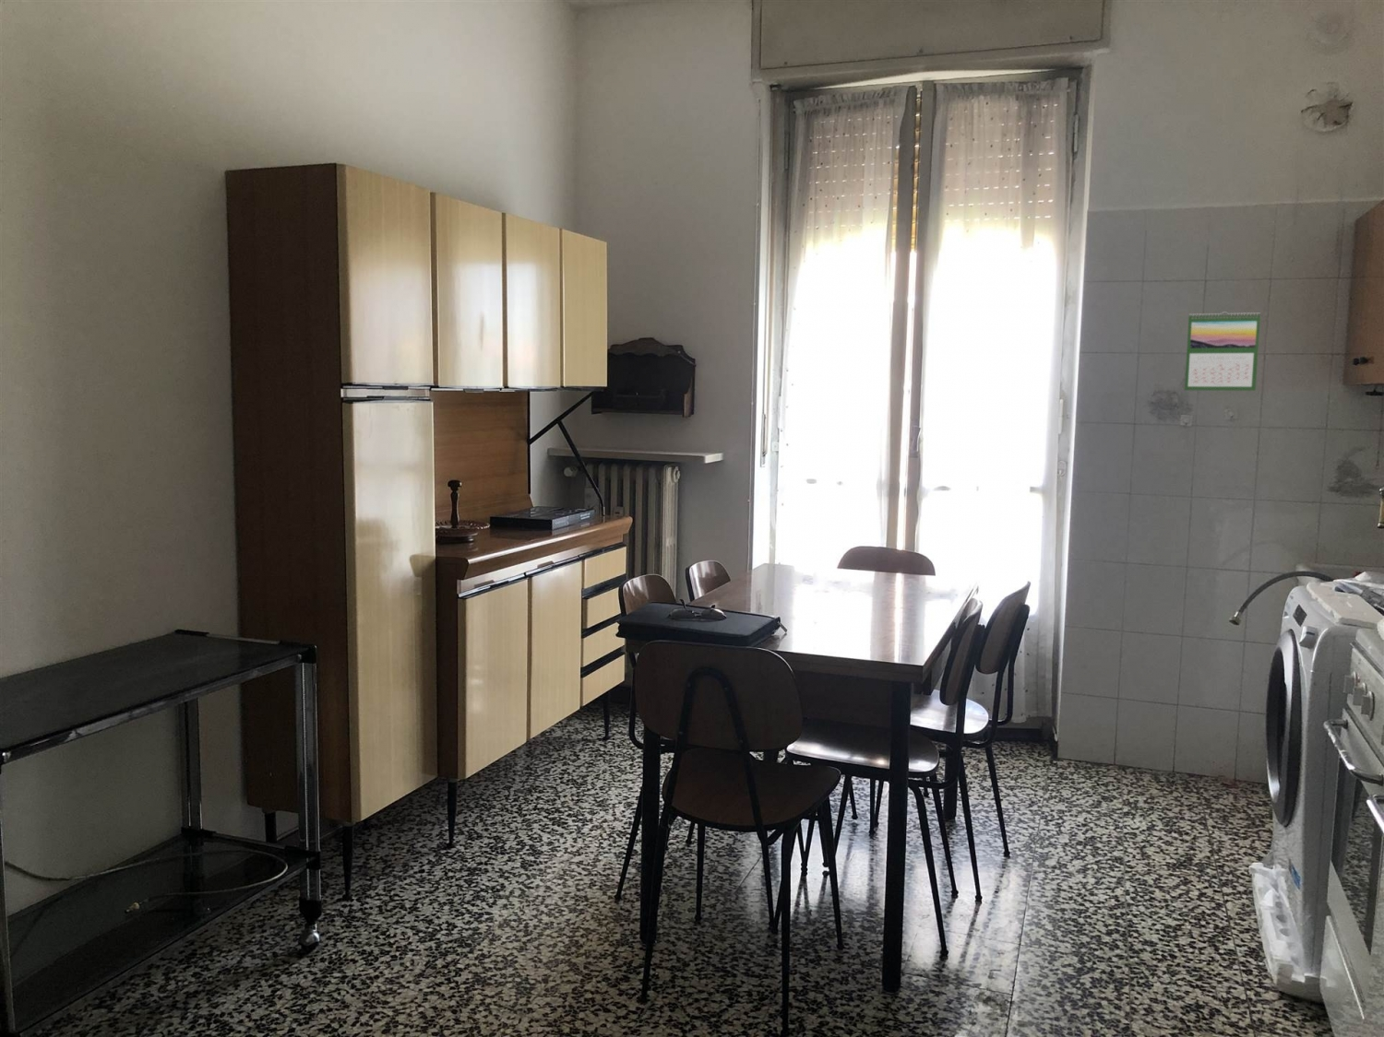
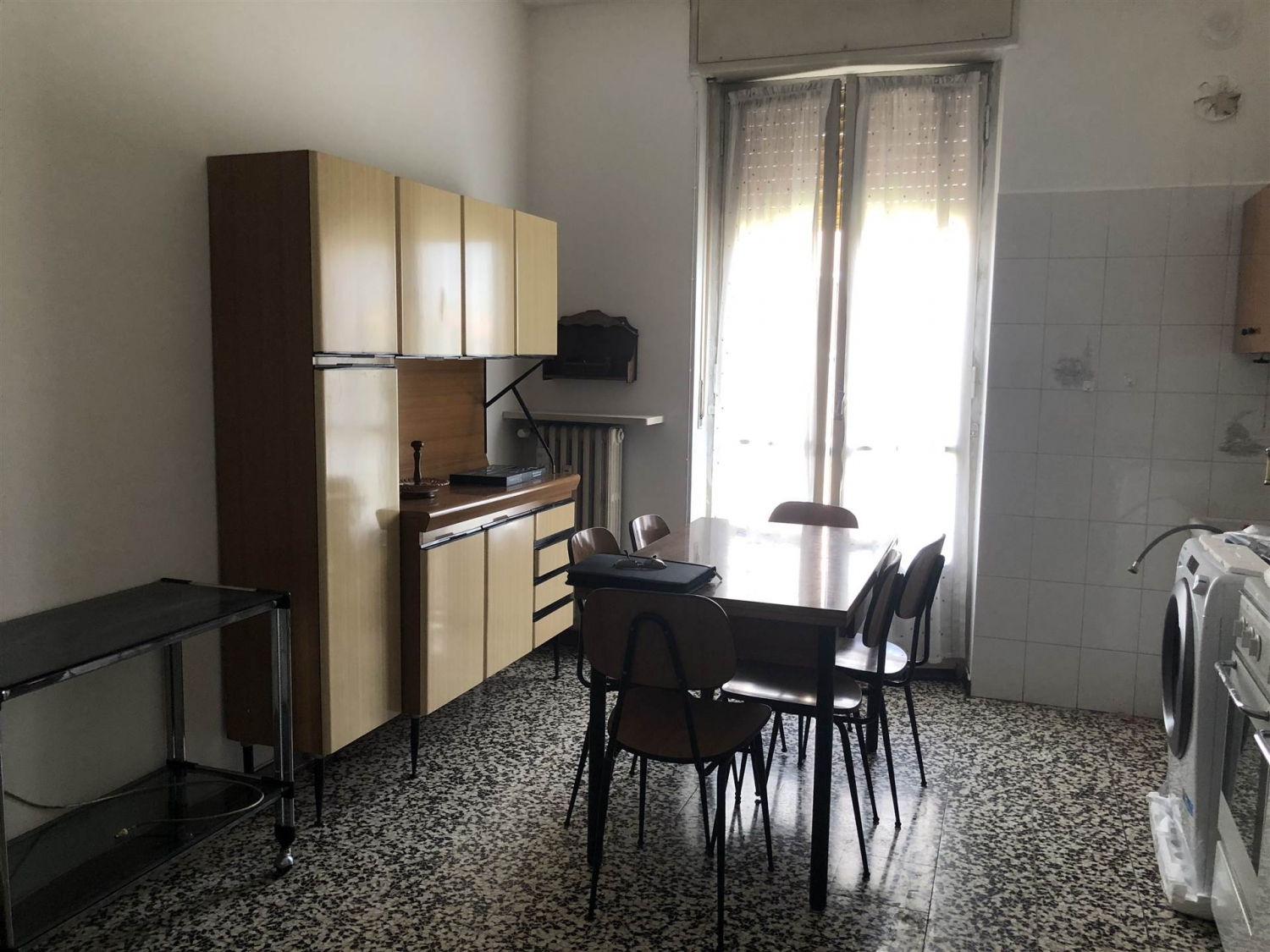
- calendar [1183,310,1261,392]
